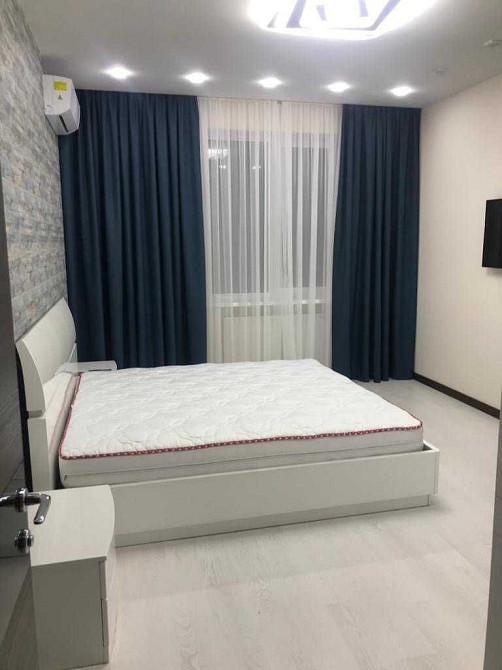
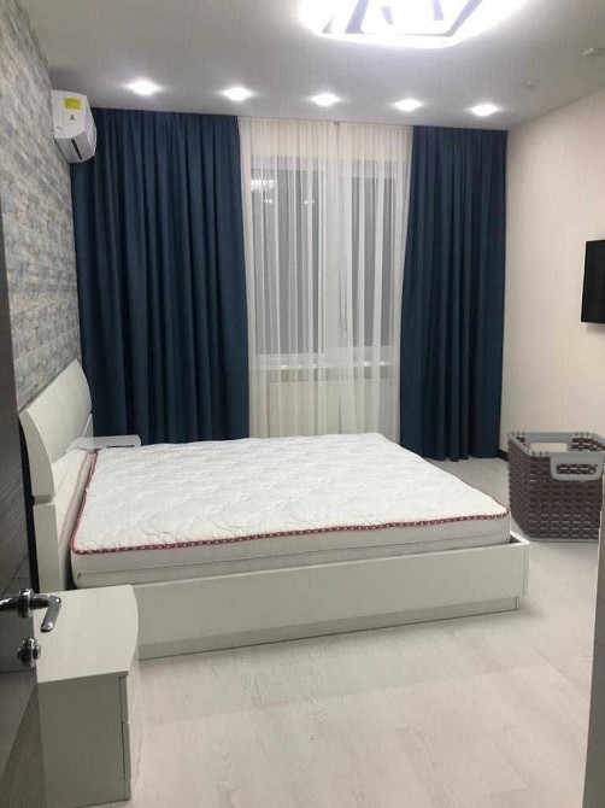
+ clothes hamper [506,429,605,544]
